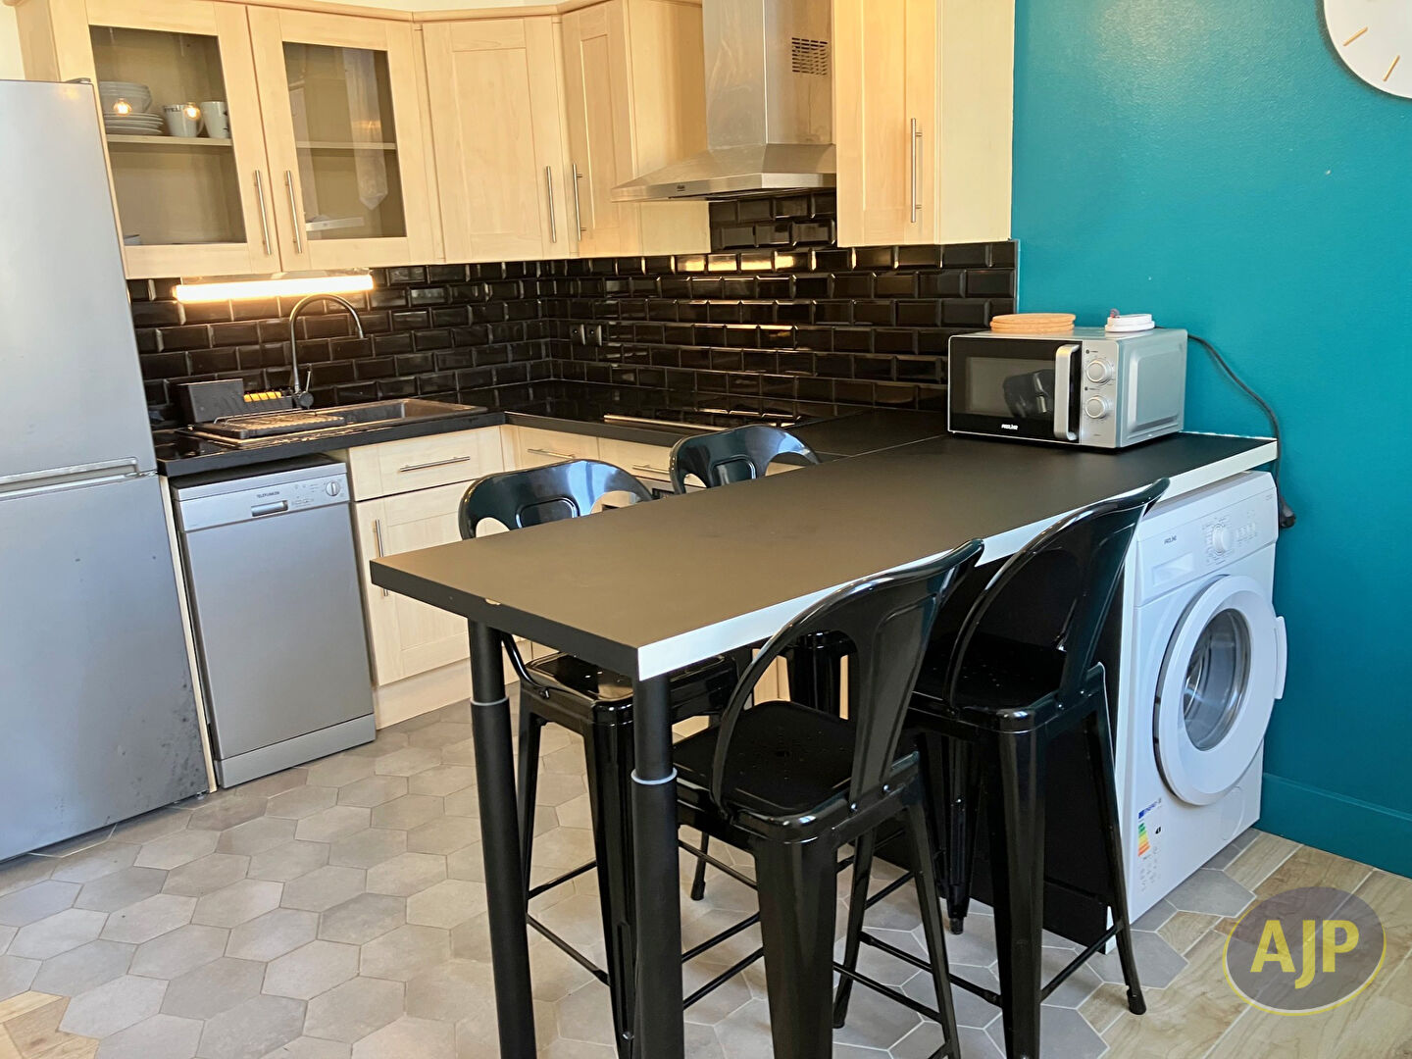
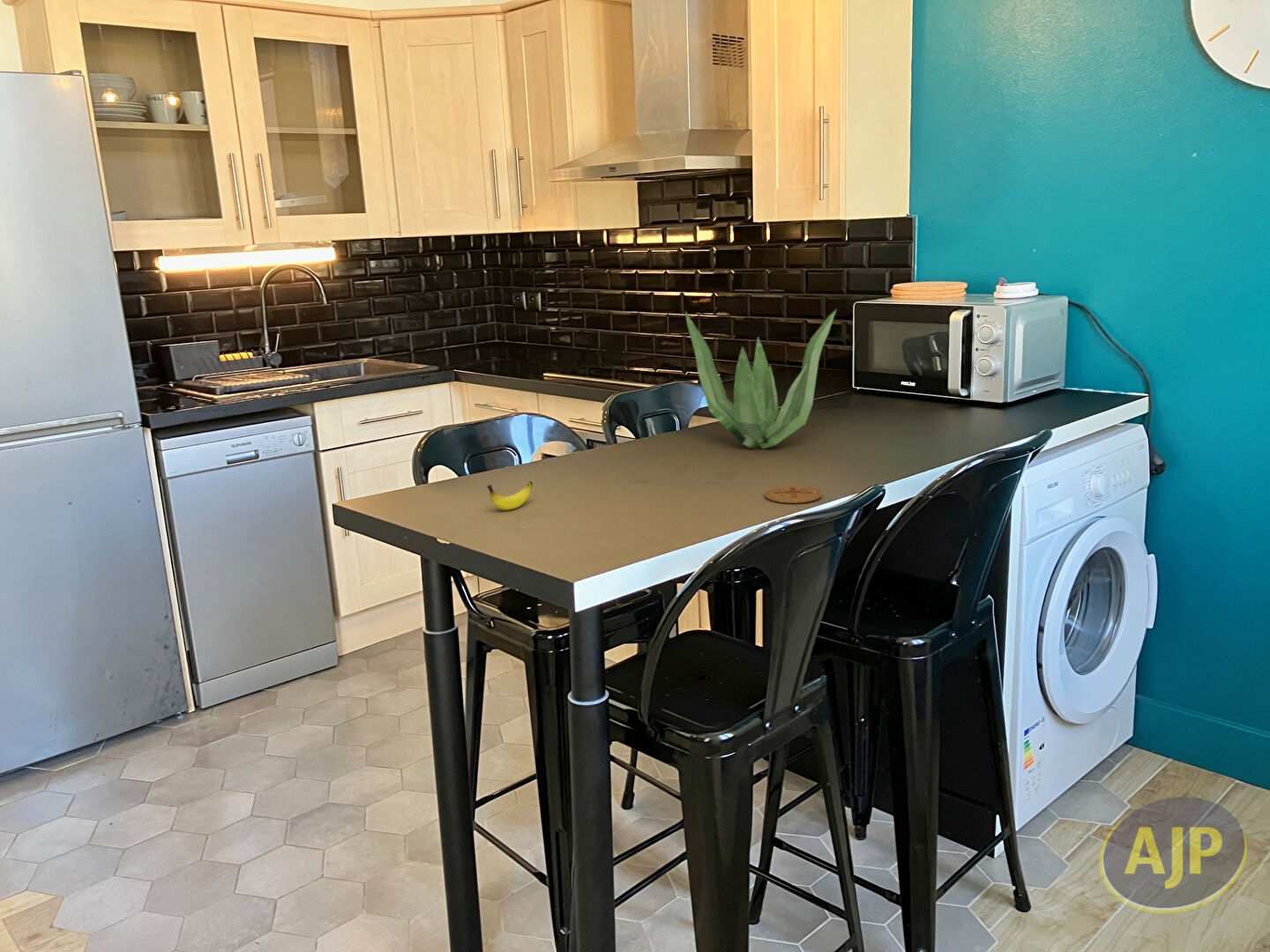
+ plant [684,308,838,450]
+ banana [487,480,534,511]
+ coaster [764,485,823,504]
